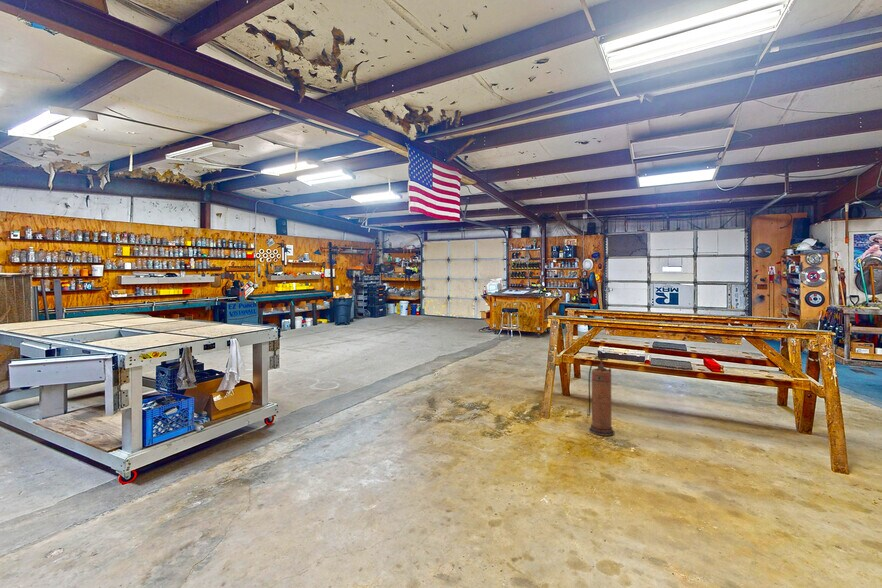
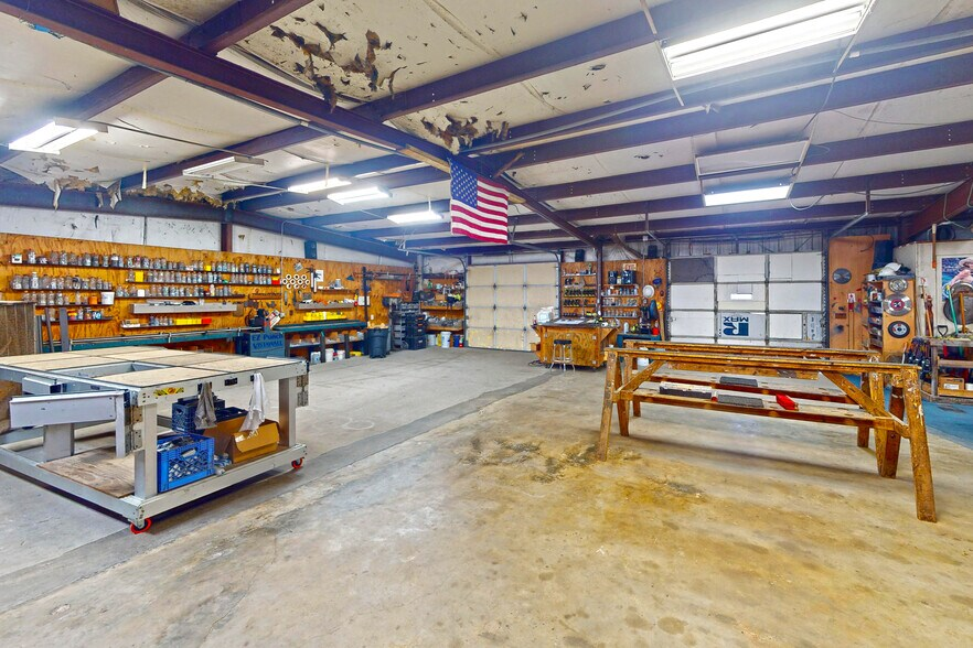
- fire extinguisher [586,356,616,437]
